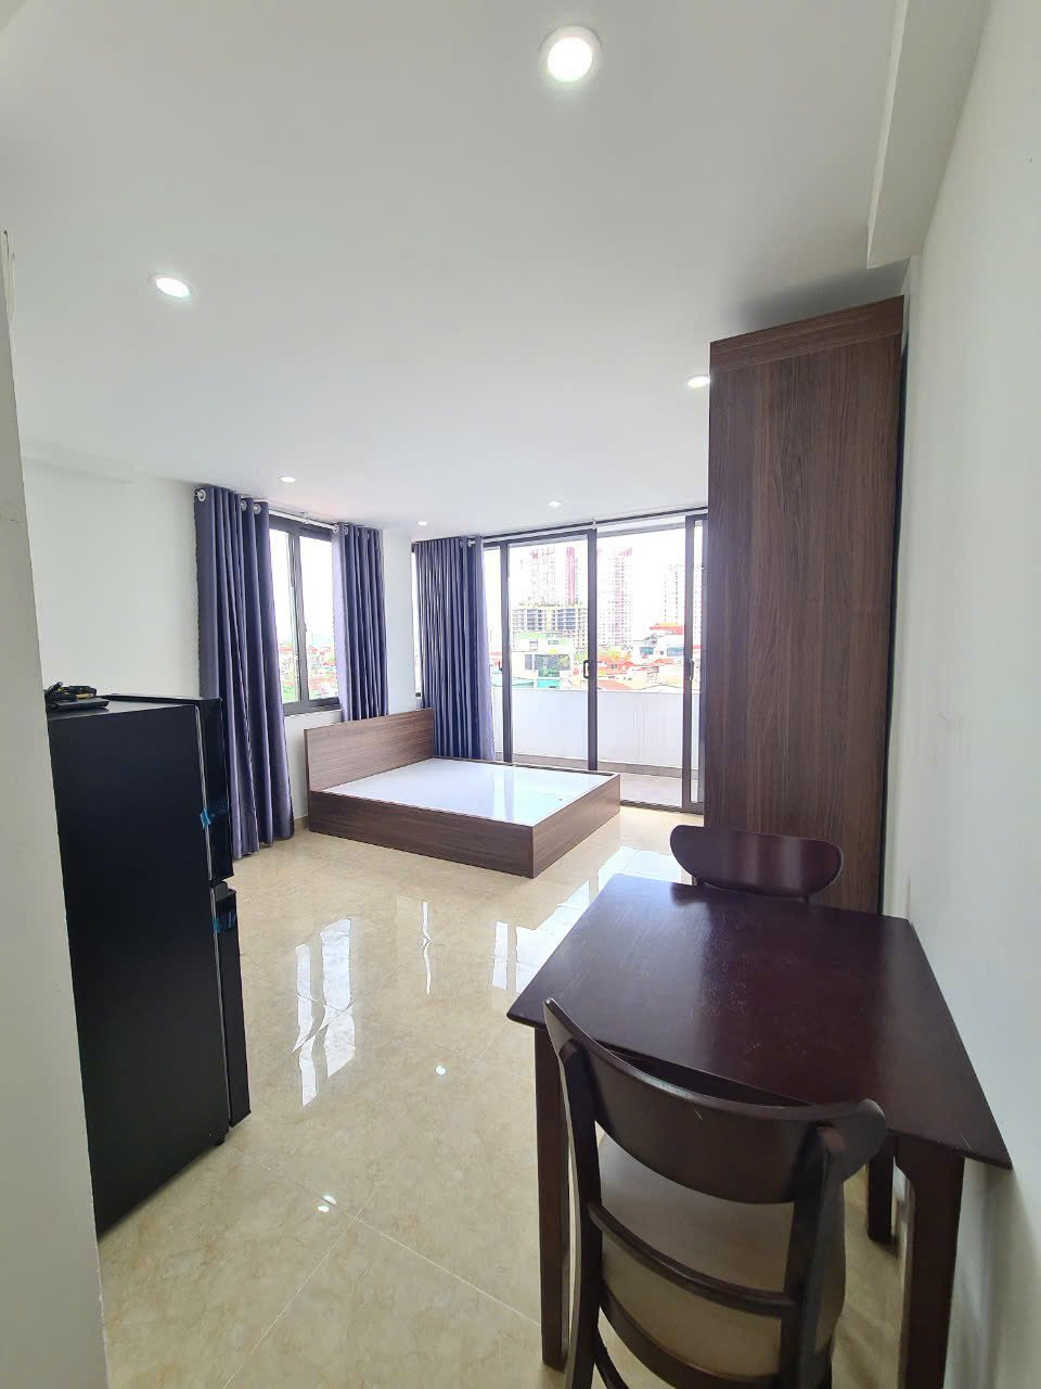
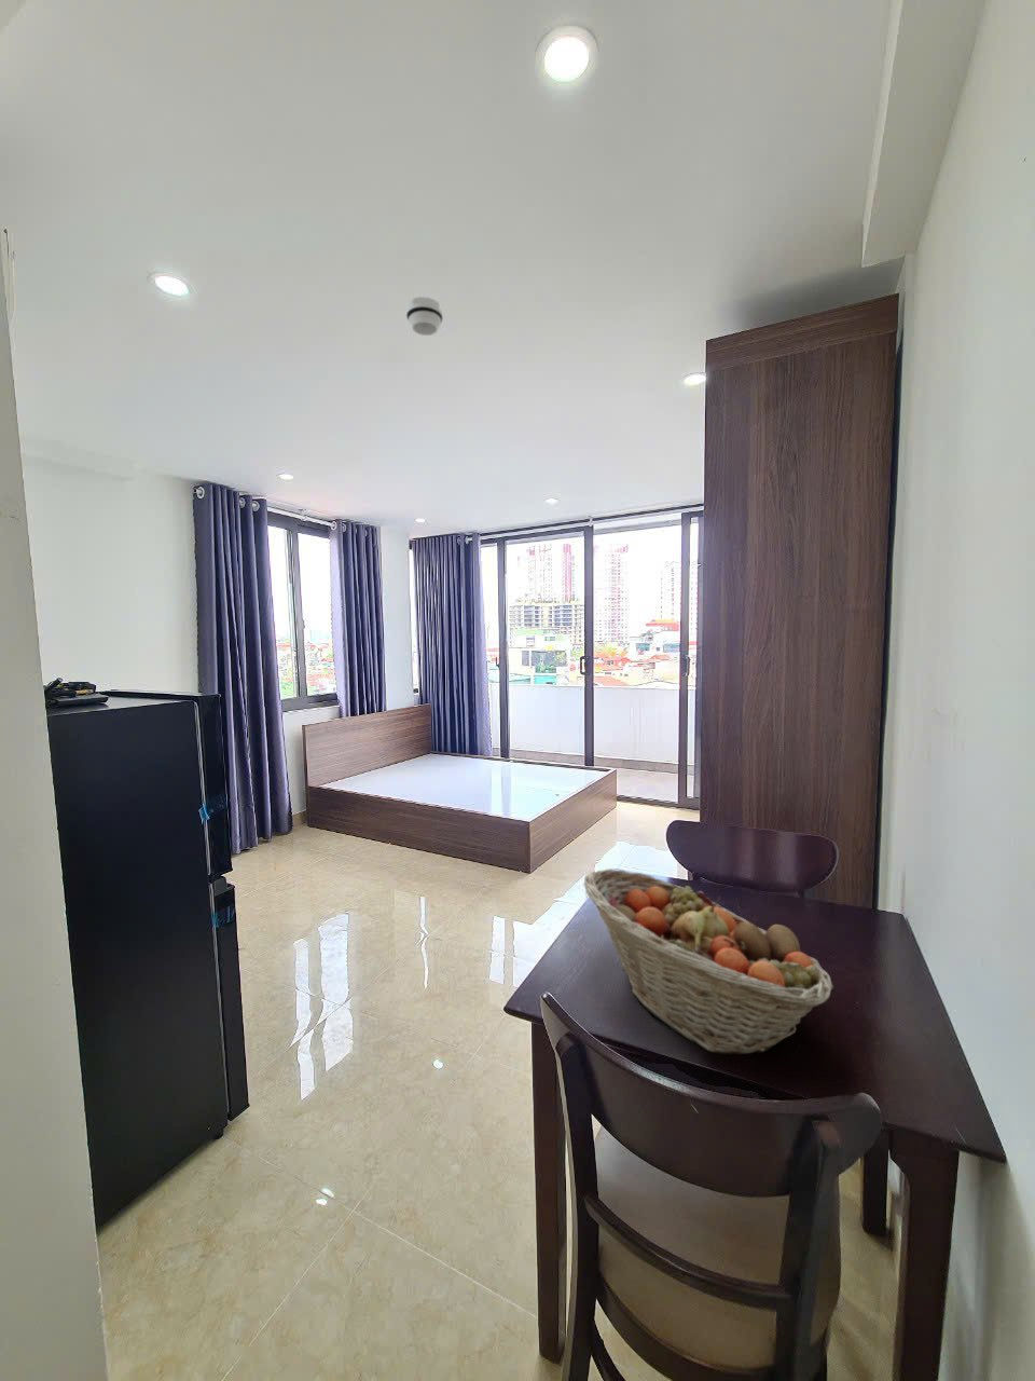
+ smoke detector [406,296,445,337]
+ fruit basket [583,868,835,1056]
